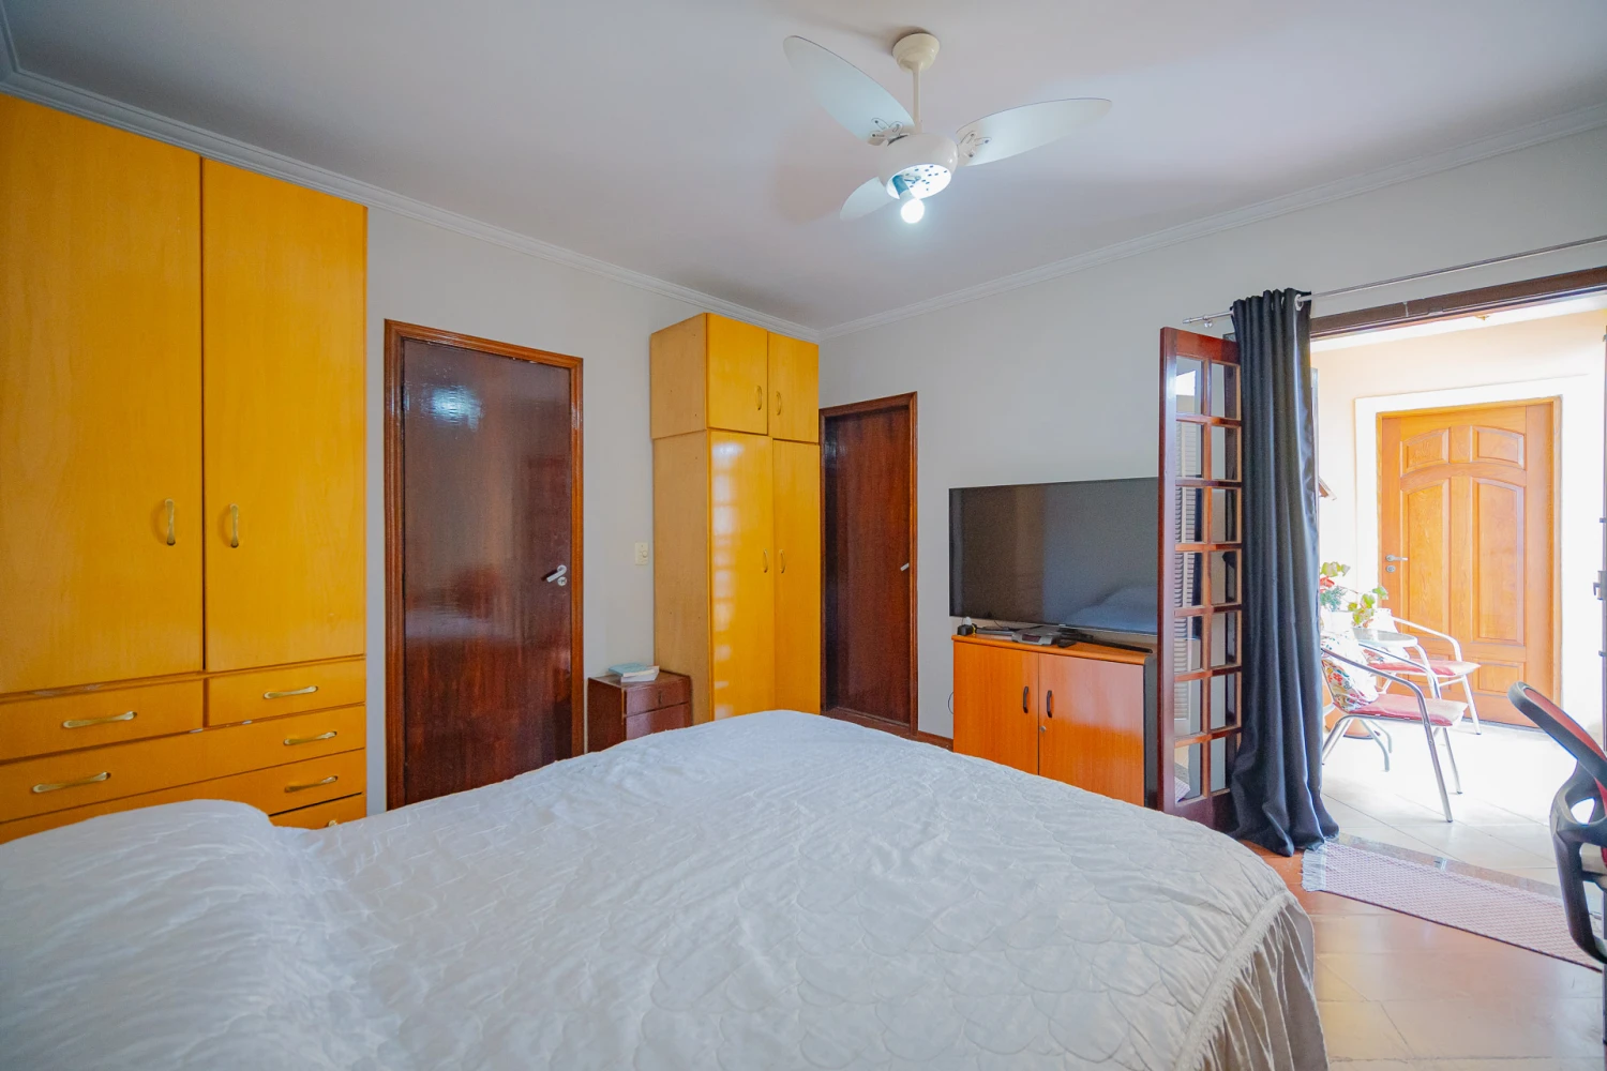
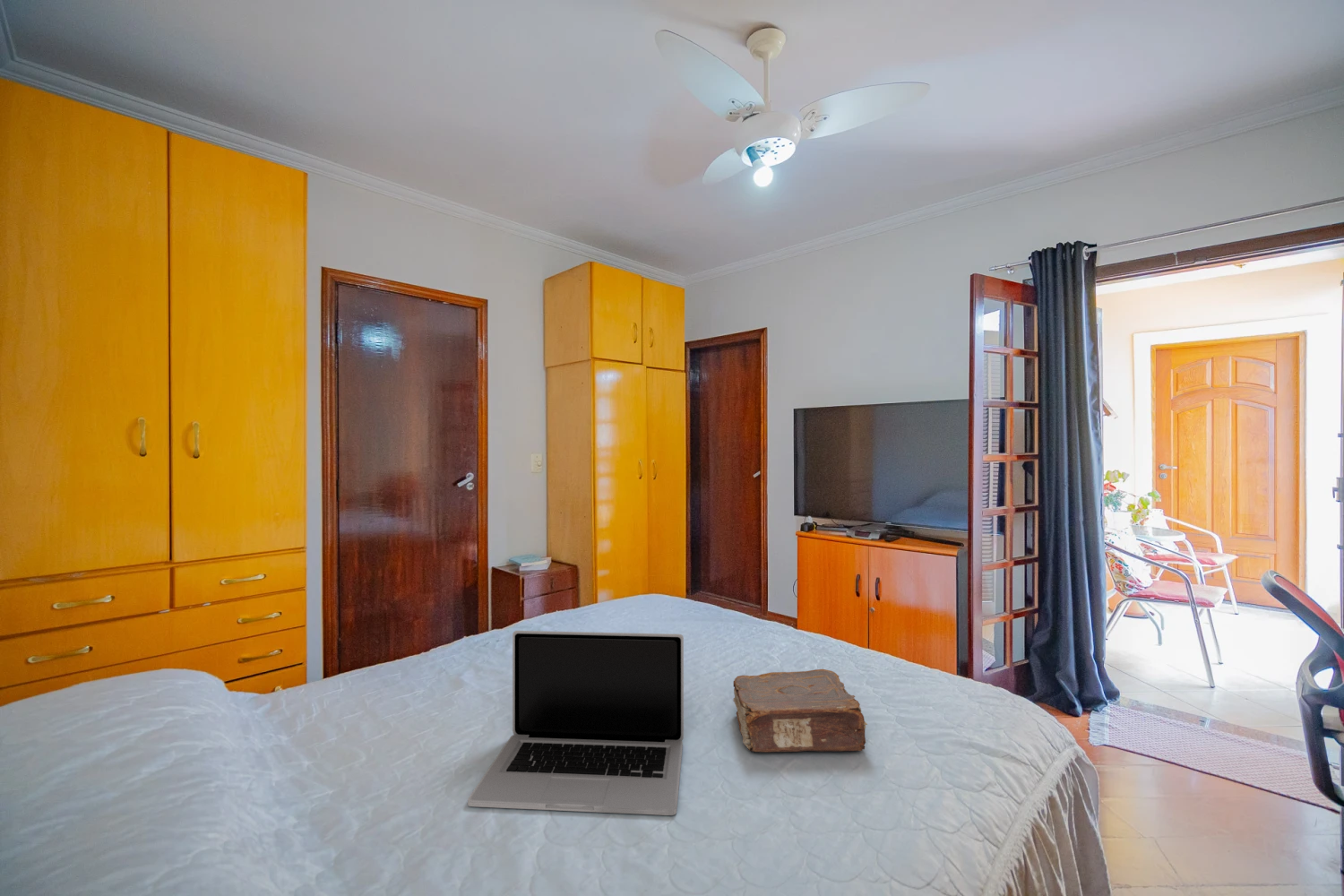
+ book [732,668,868,753]
+ laptop [467,630,685,816]
